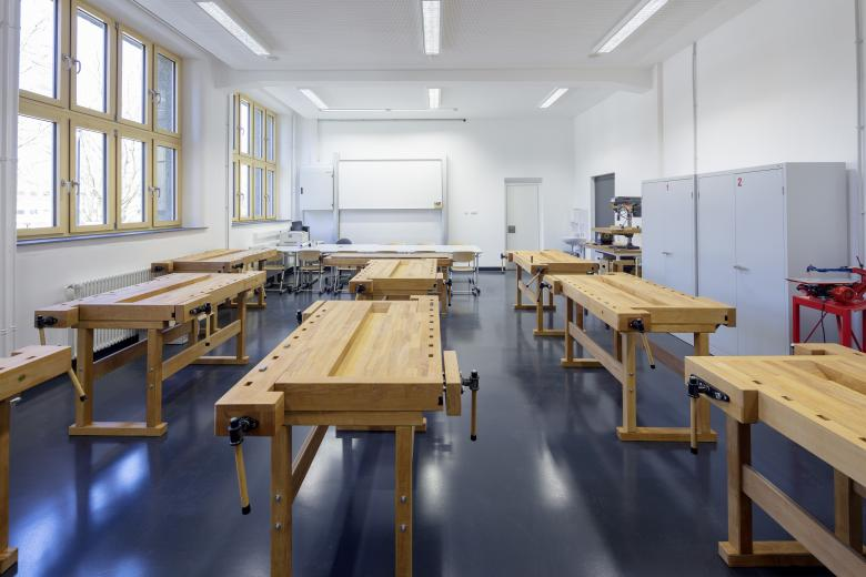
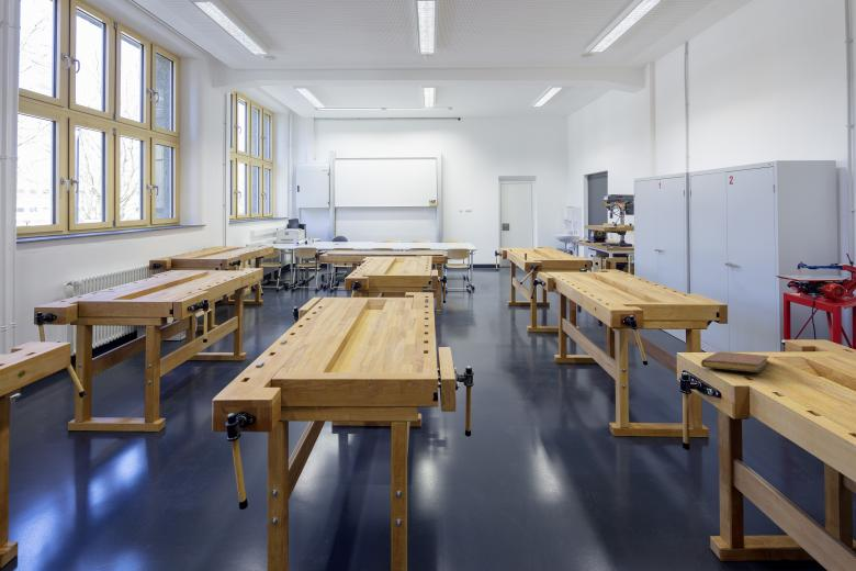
+ notebook [700,350,770,373]
